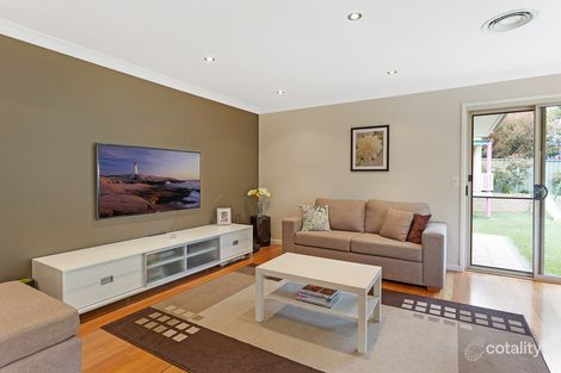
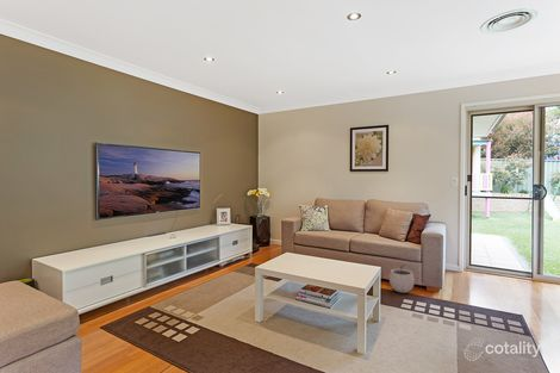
+ plant pot [388,263,416,294]
